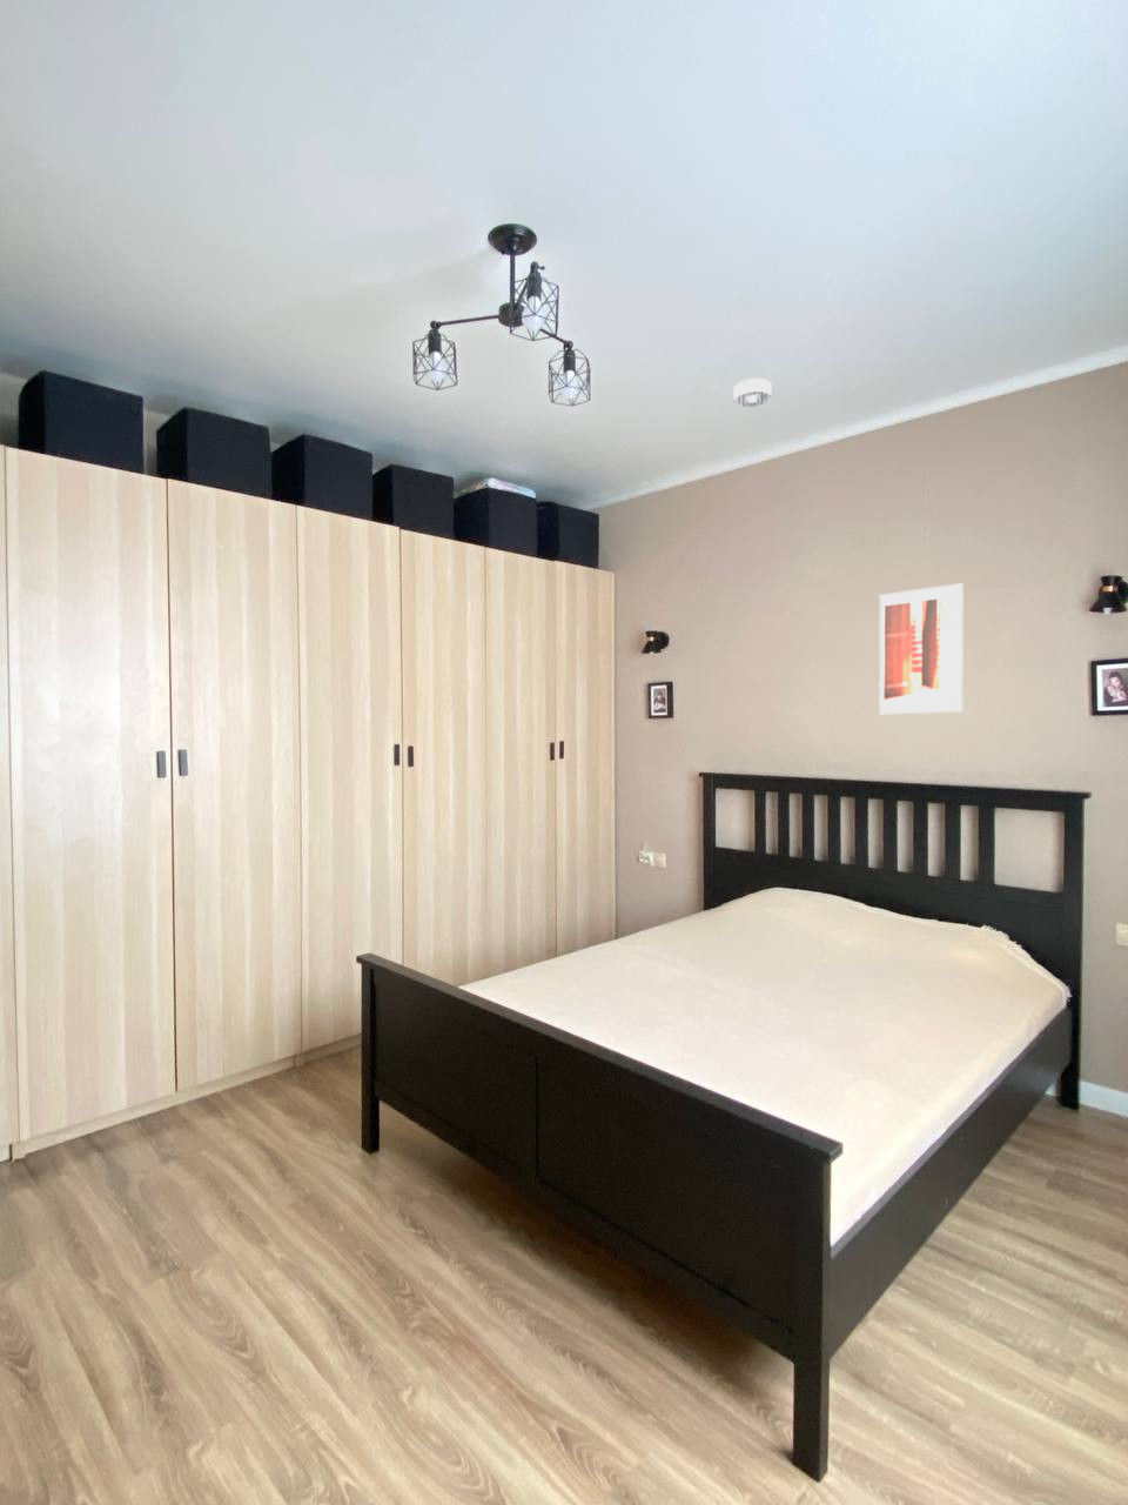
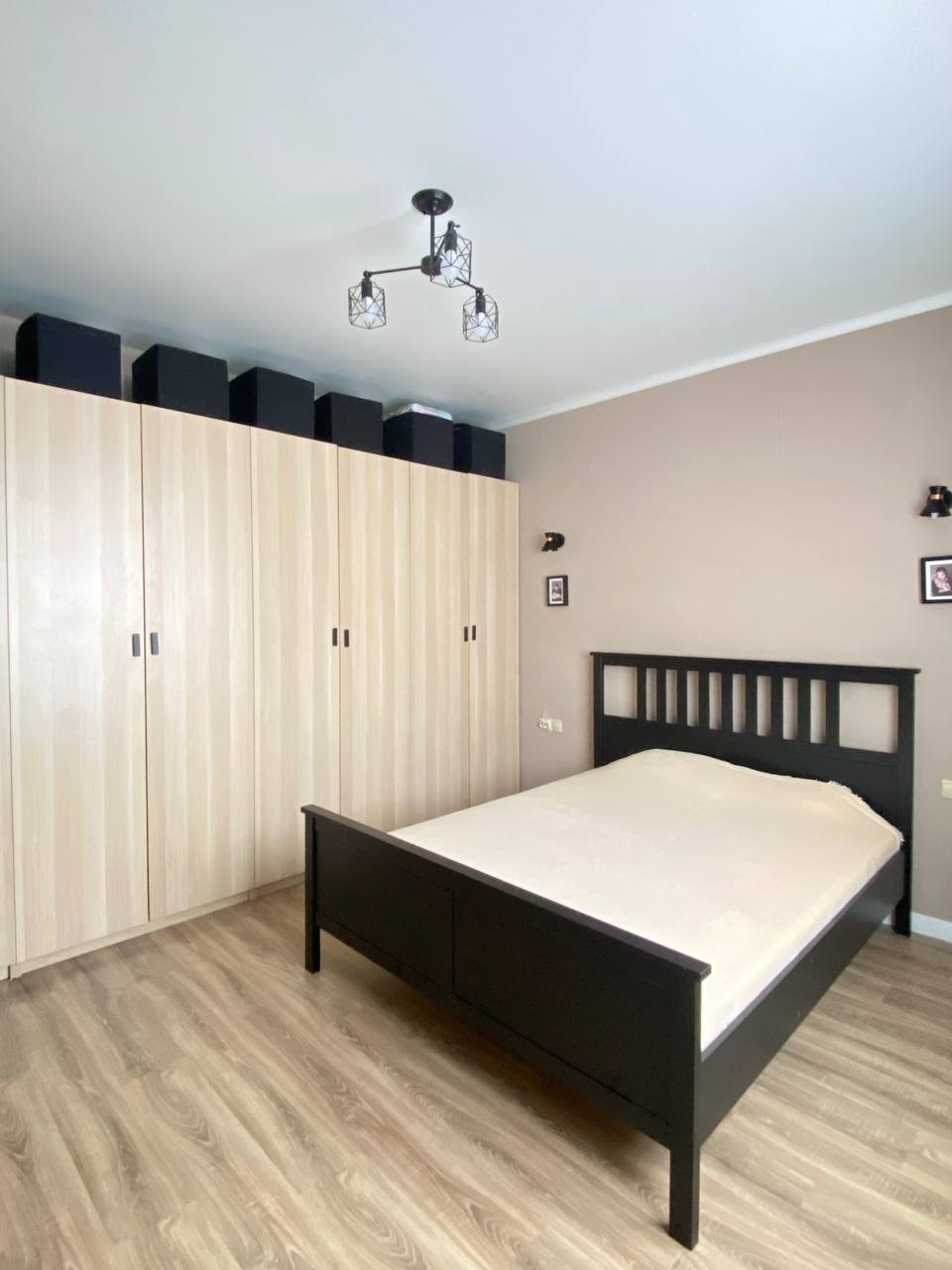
- smoke detector [733,377,774,408]
- wall art [878,582,964,715]
